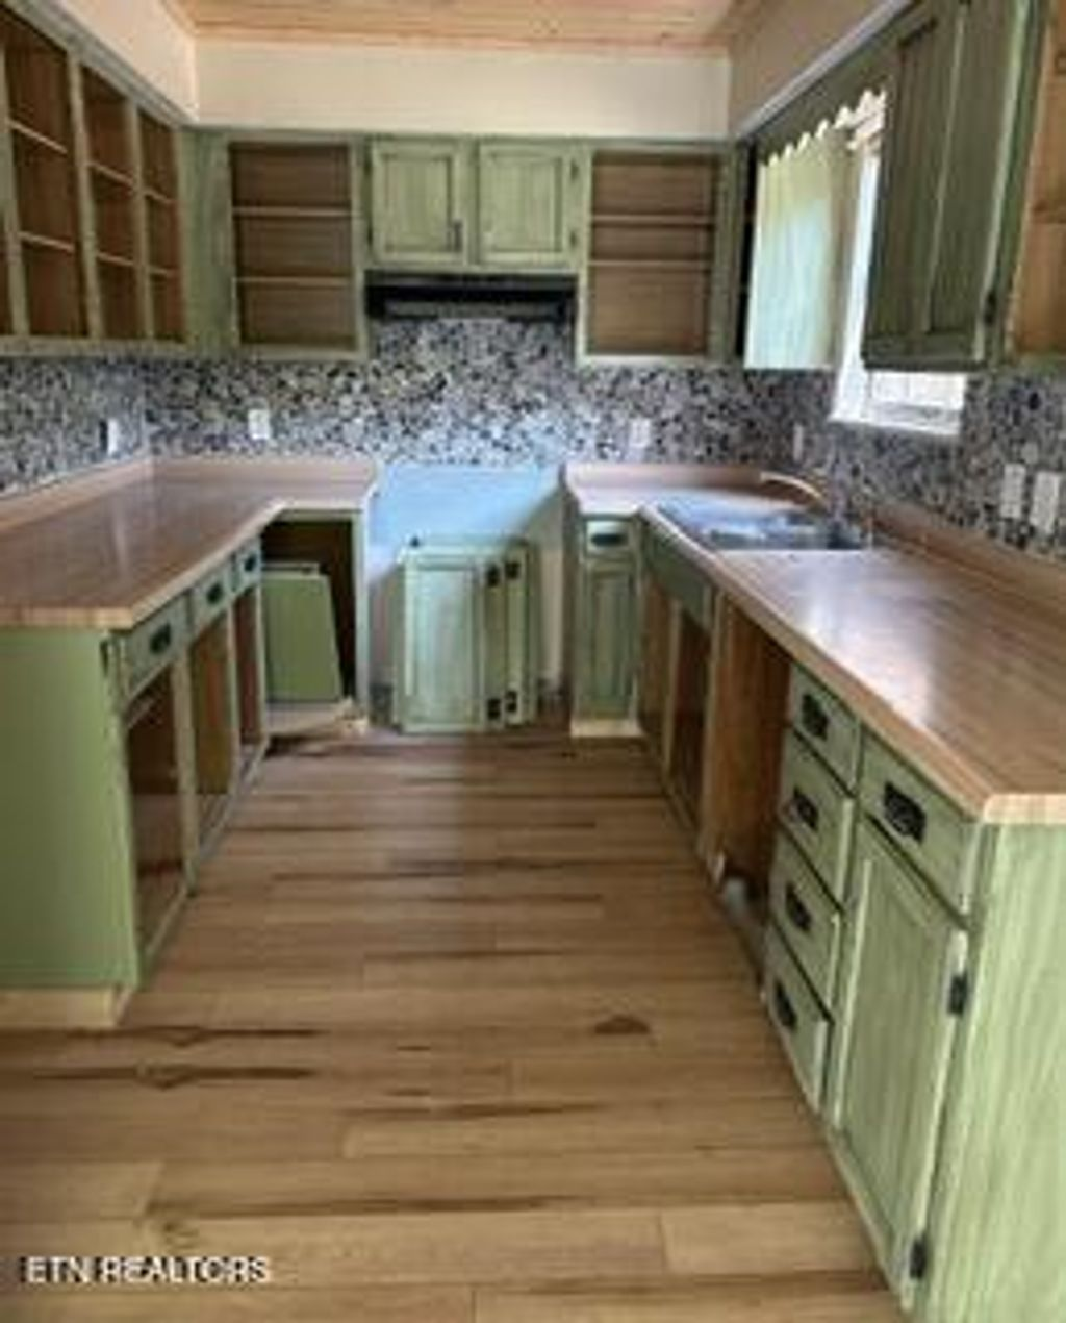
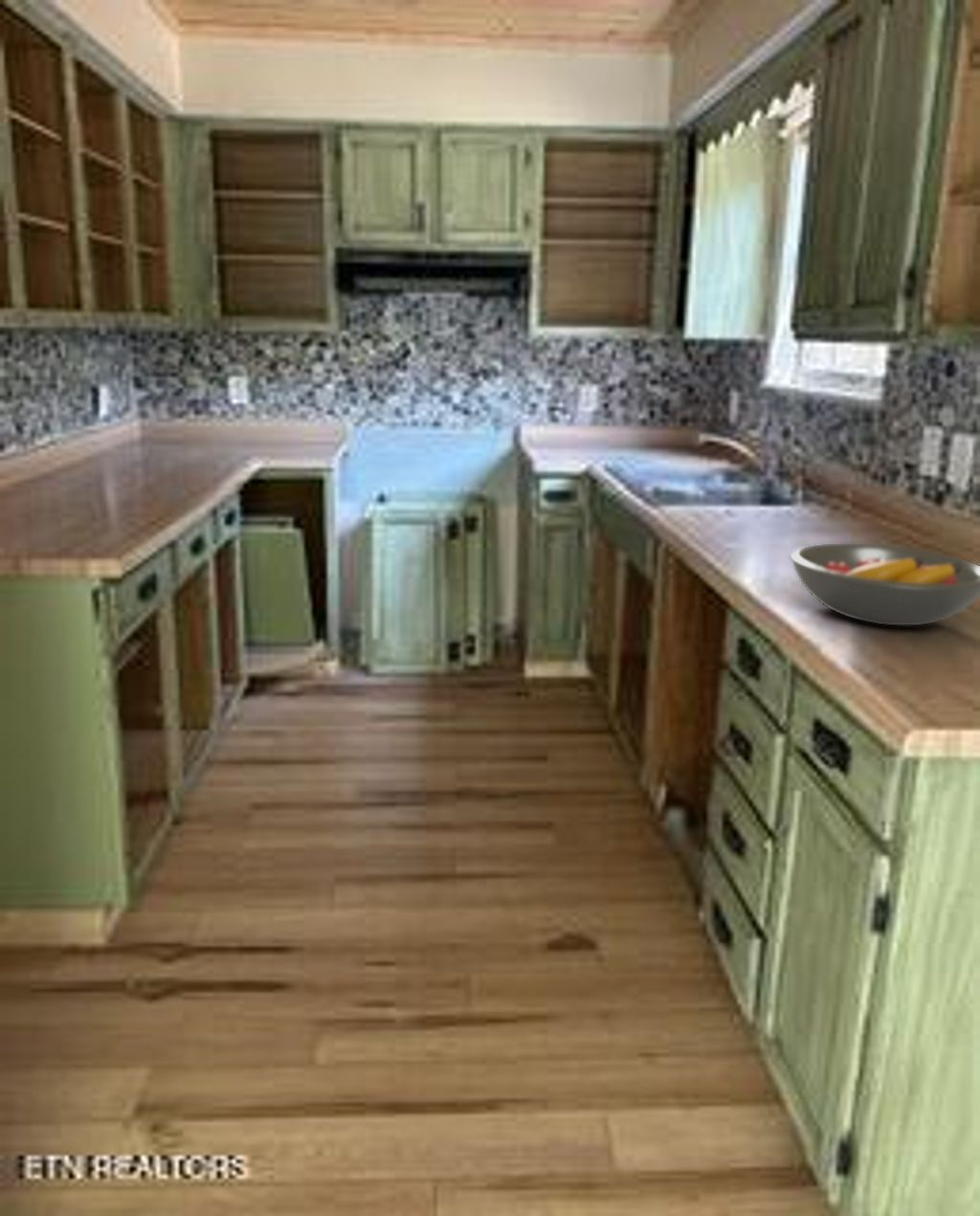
+ fruit bowl [790,543,980,626]
